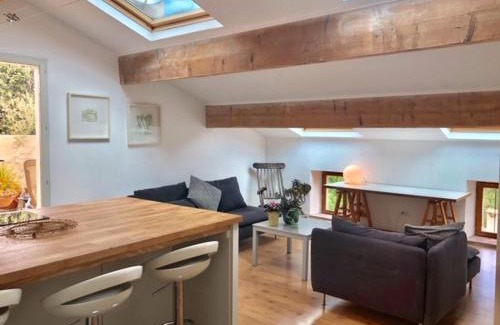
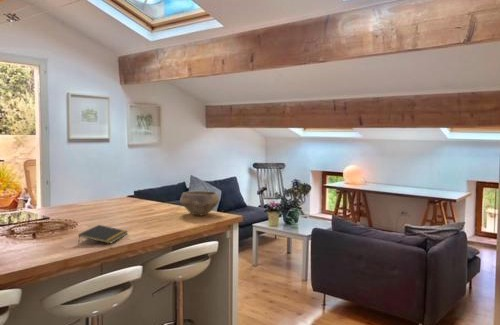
+ bowl [179,190,220,216]
+ notepad [77,224,129,245]
